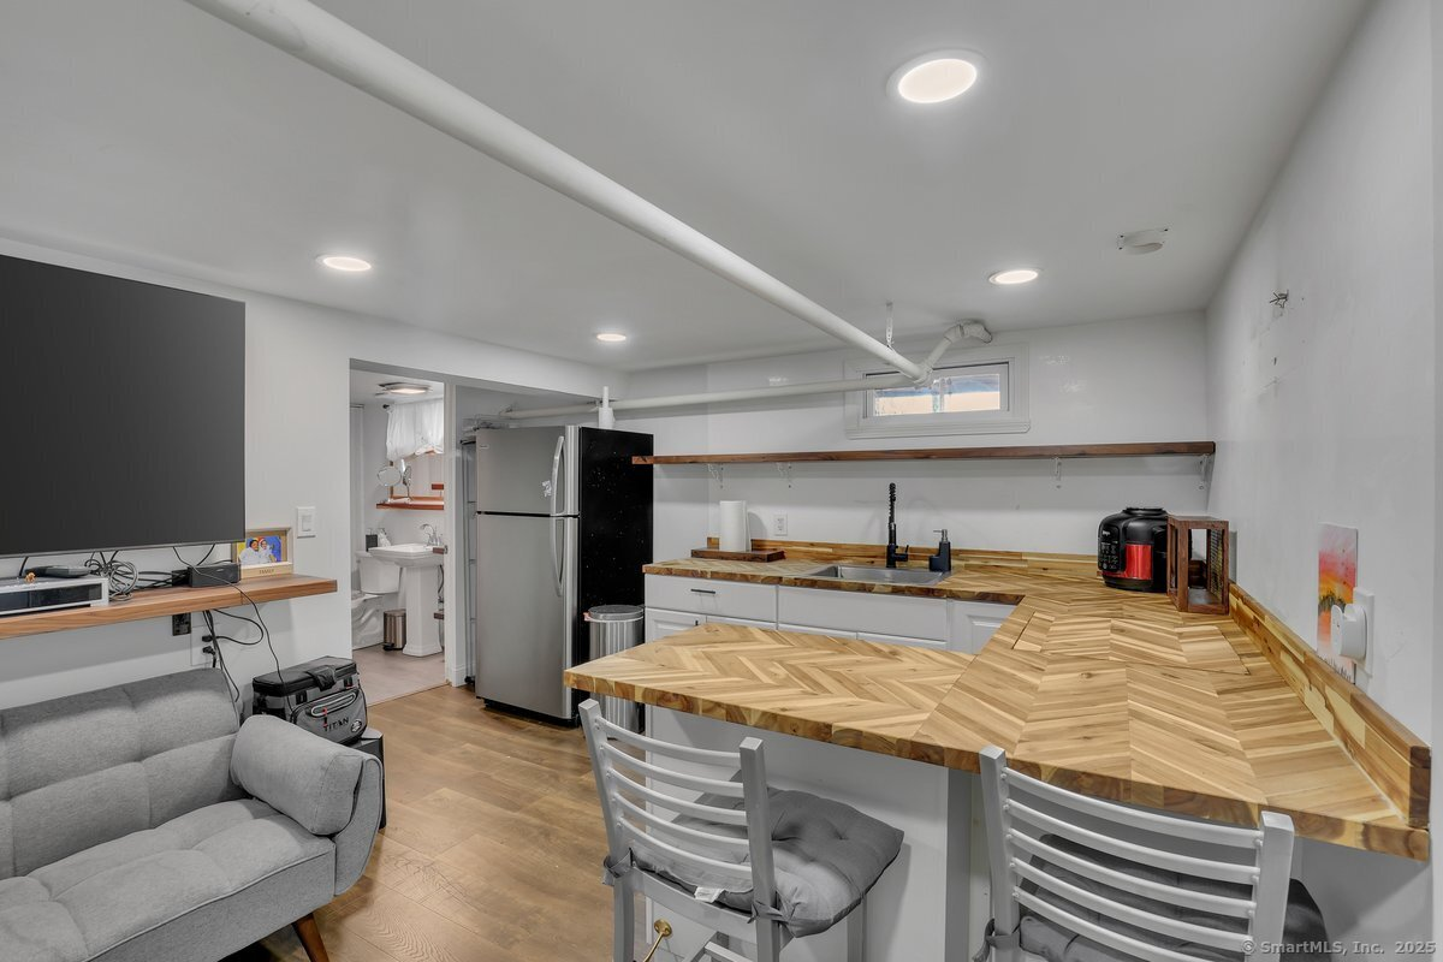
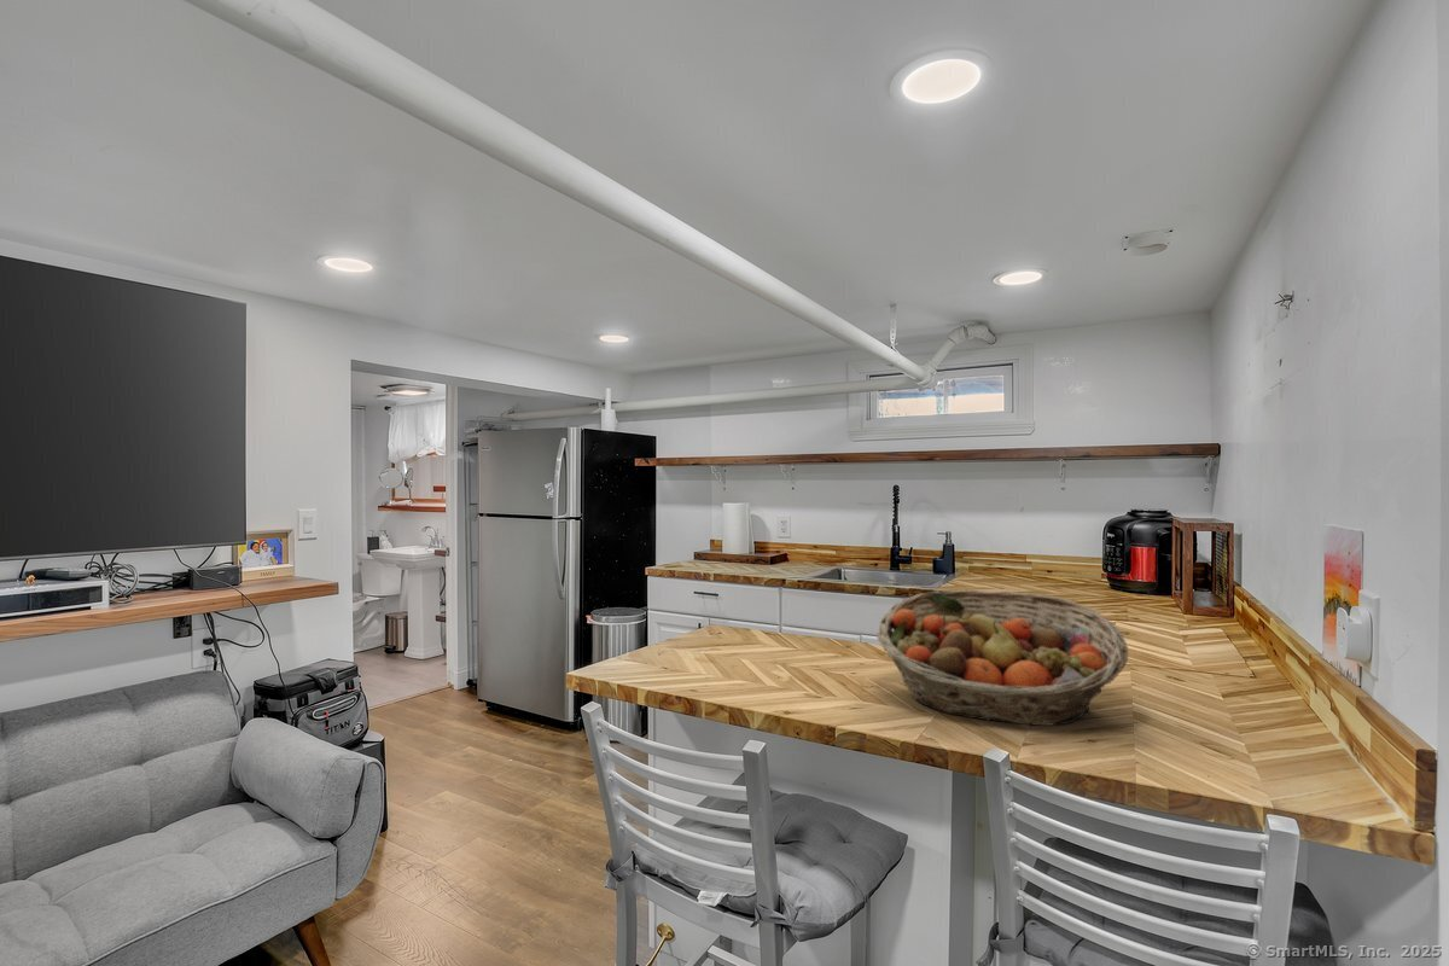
+ fruit basket [875,589,1129,727]
